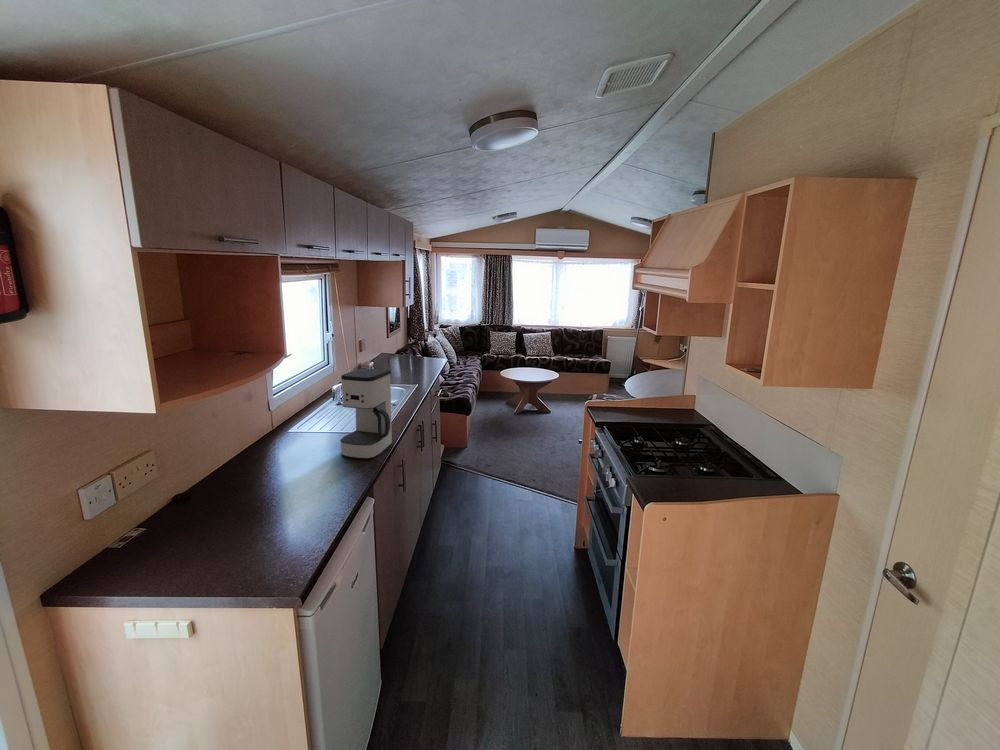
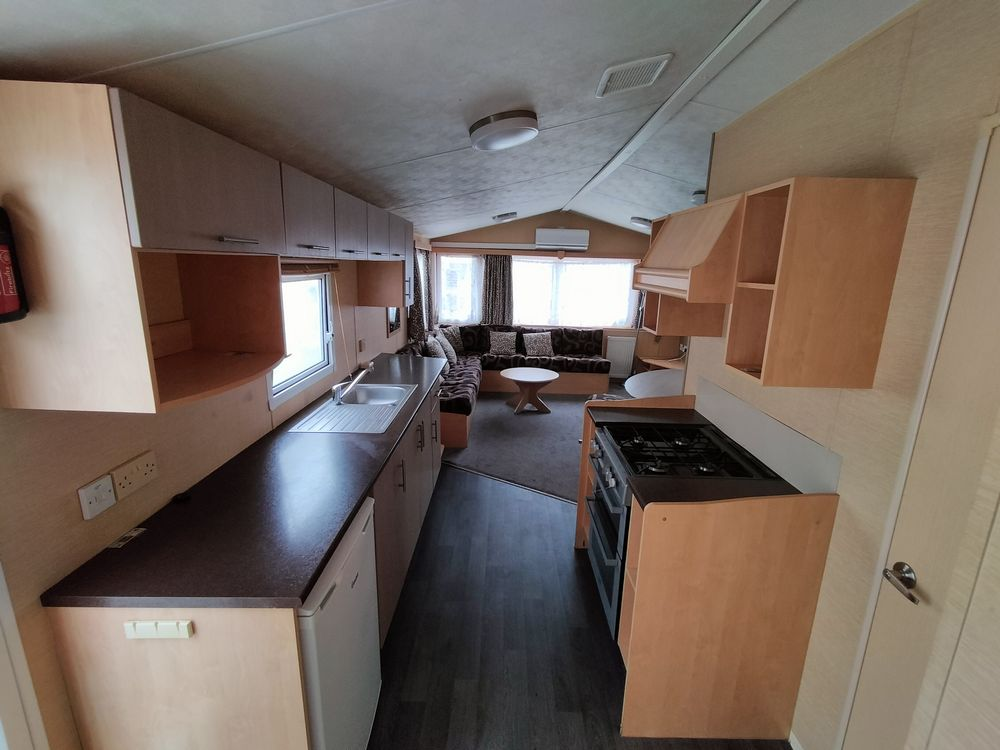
- coffee maker [339,367,393,460]
